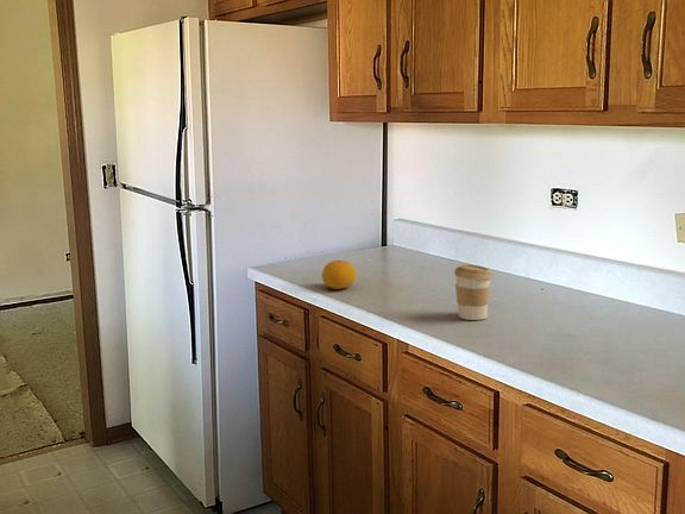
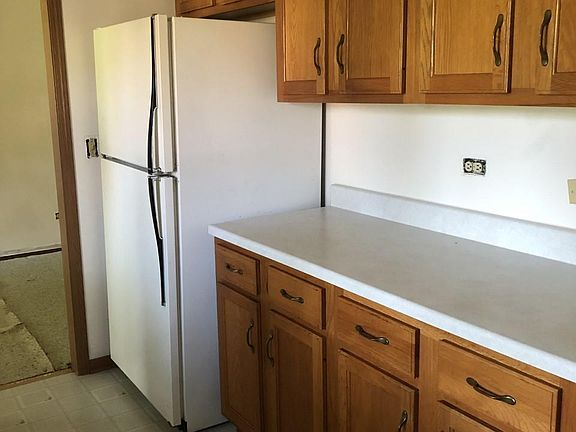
- coffee cup [453,263,494,321]
- fruit [321,259,358,290]
